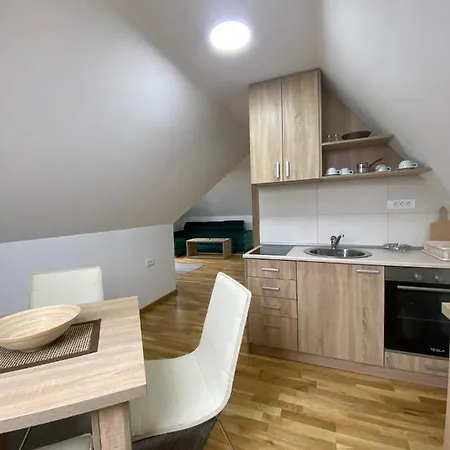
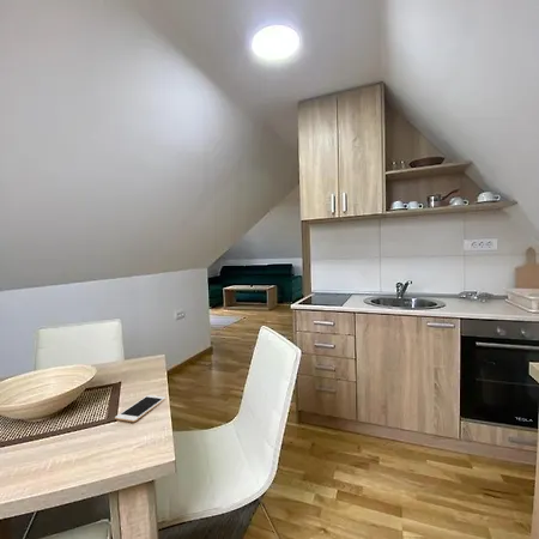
+ cell phone [114,394,166,423]
